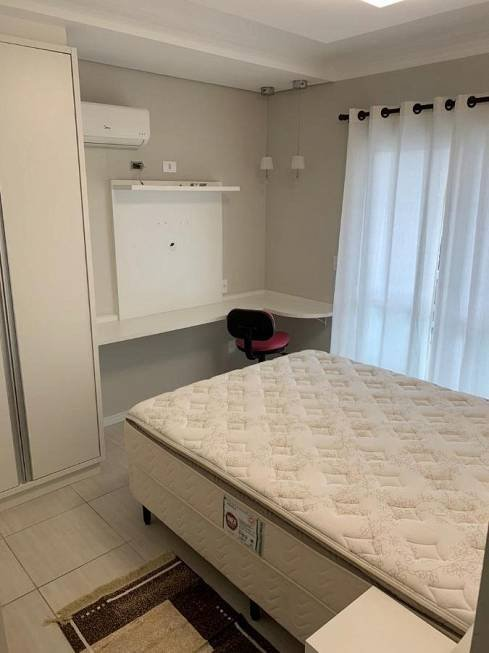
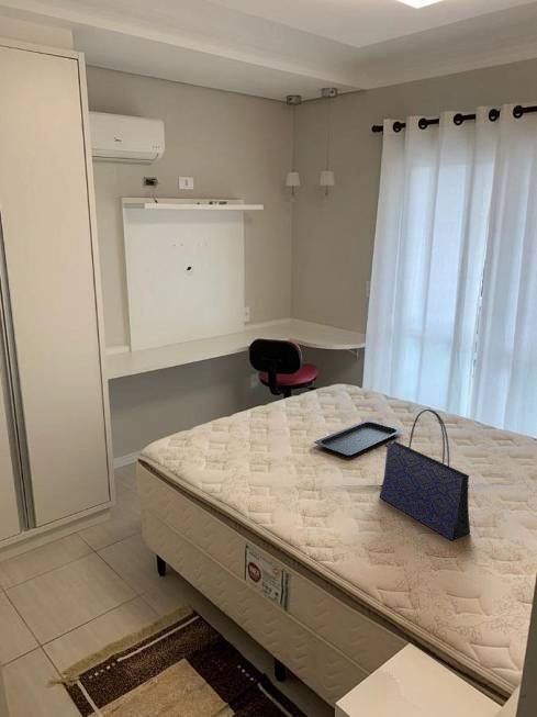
+ serving tray [313,419,404,457]
+ tote bag [378,408,471,541]
